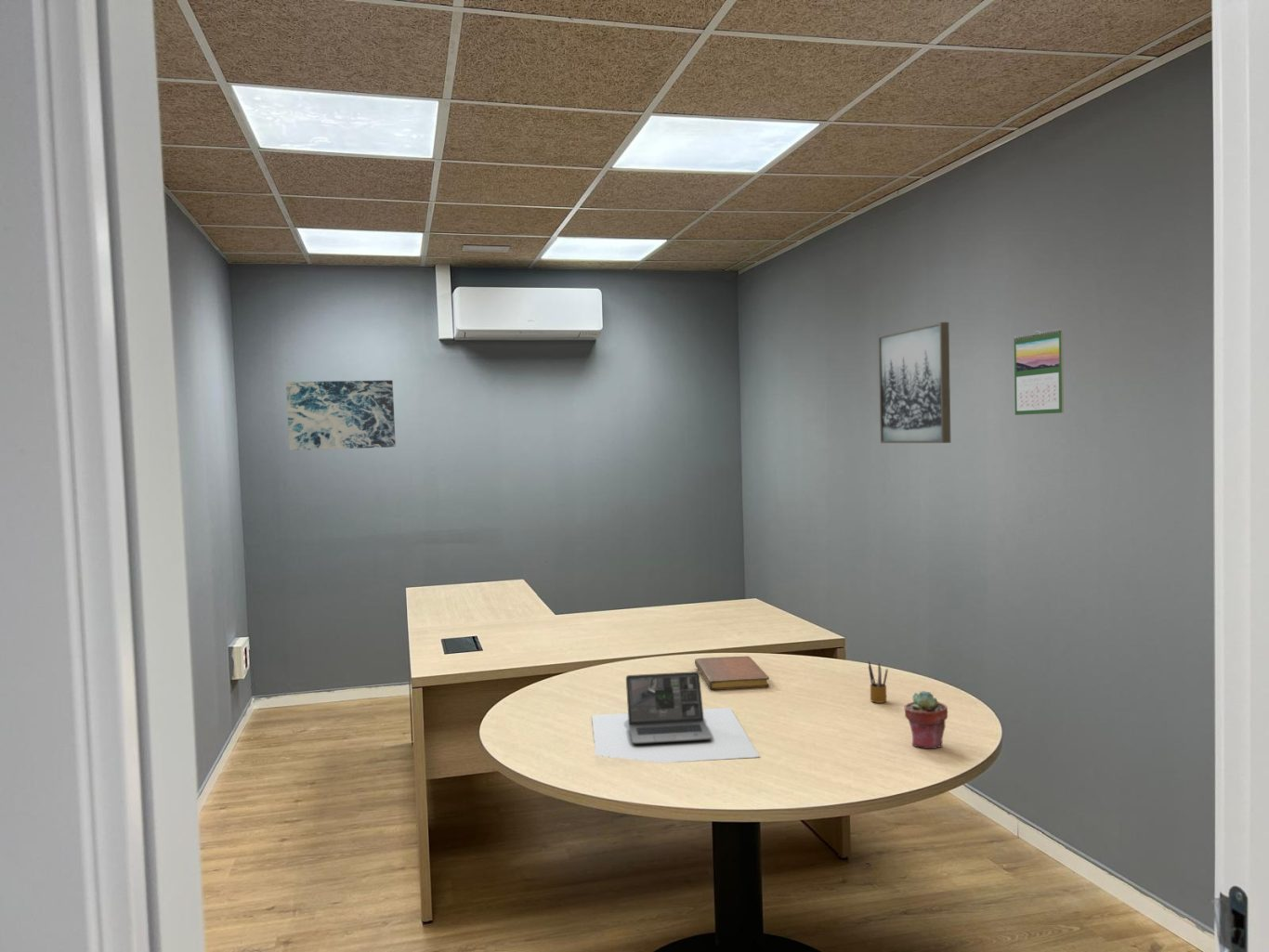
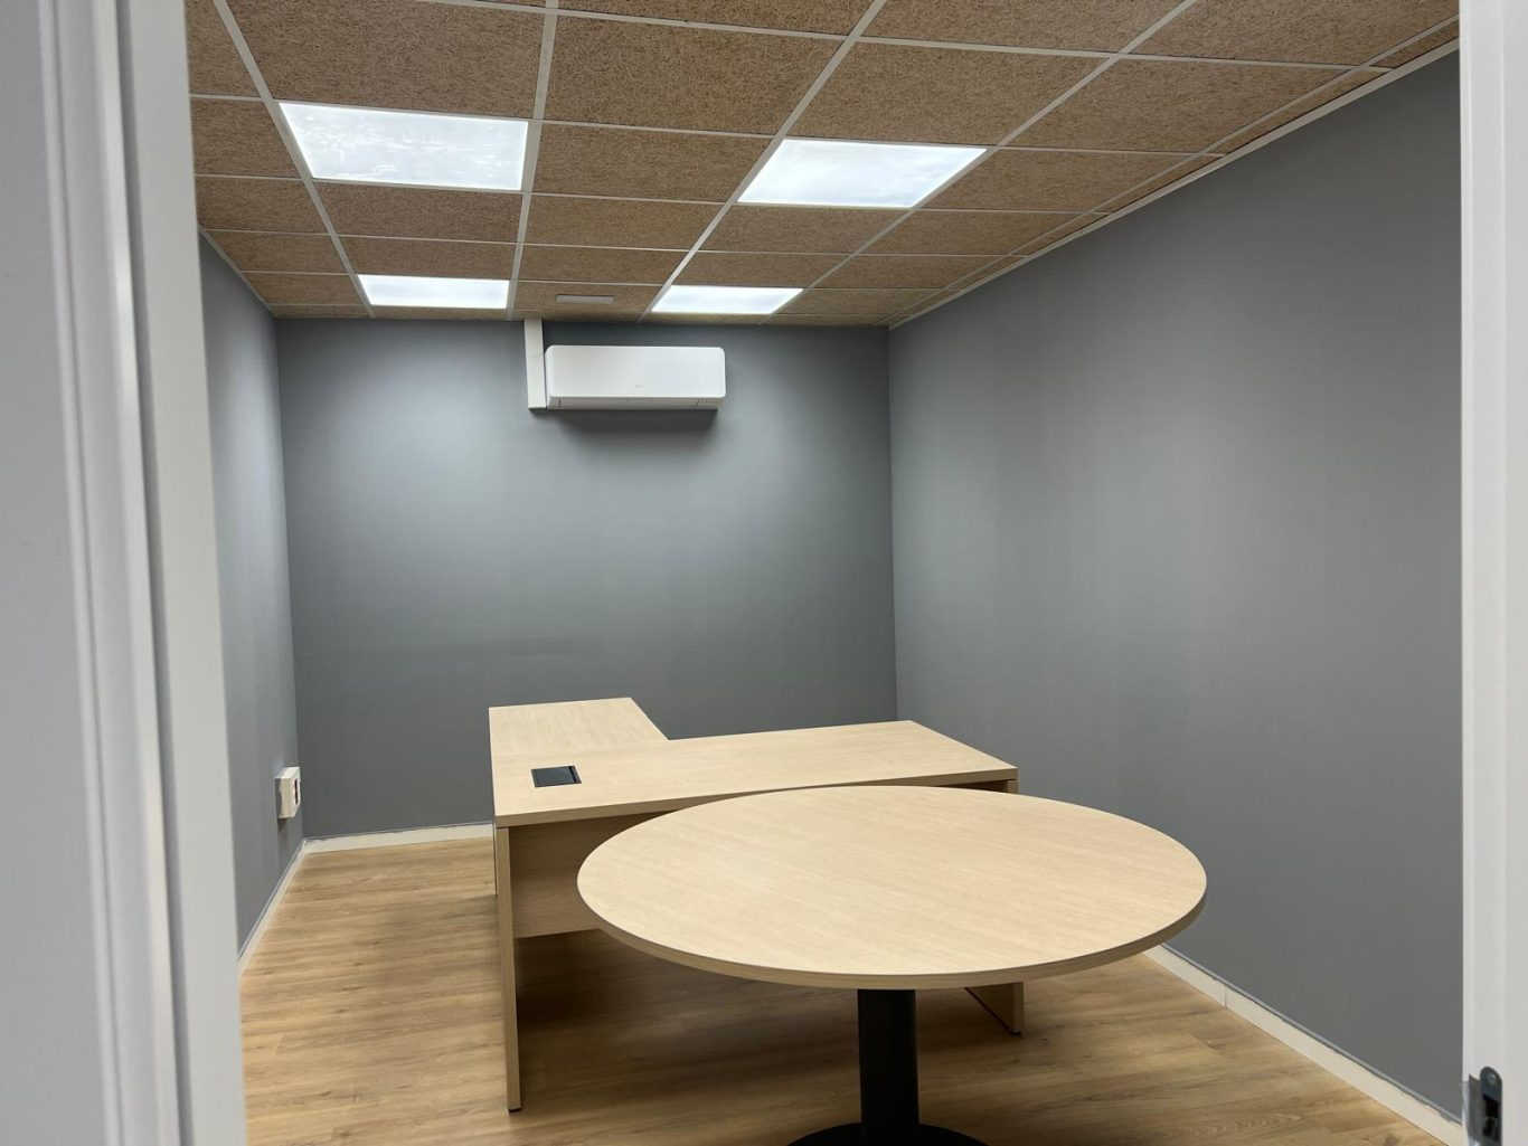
- wall art [285,379,397,451]
- pencil box [868,659,889,704]
- wall art [878,321,951,444]
- potted succulent [903,690,948,750]
- laptop [591,671,761,763]
- calendar [1014,327,1065,416]
- notebook [694,656,770,691]
